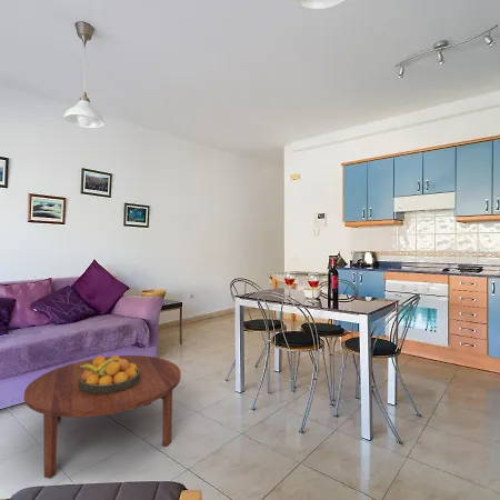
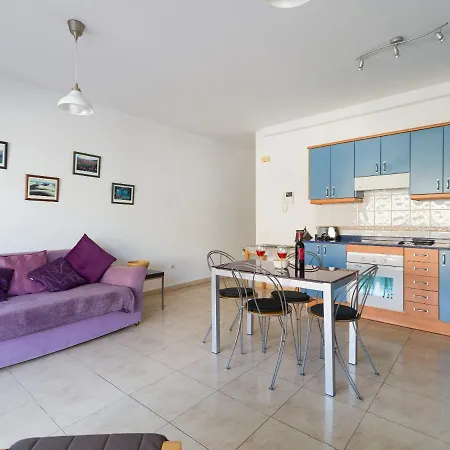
- coffee table [23,354,182,479]
- fruit bowl [78,354,140,394]
